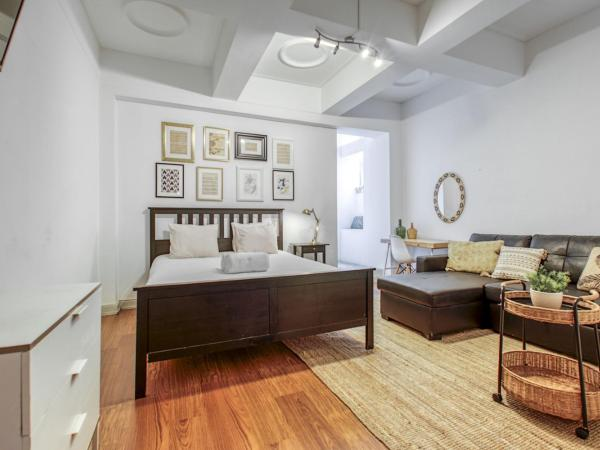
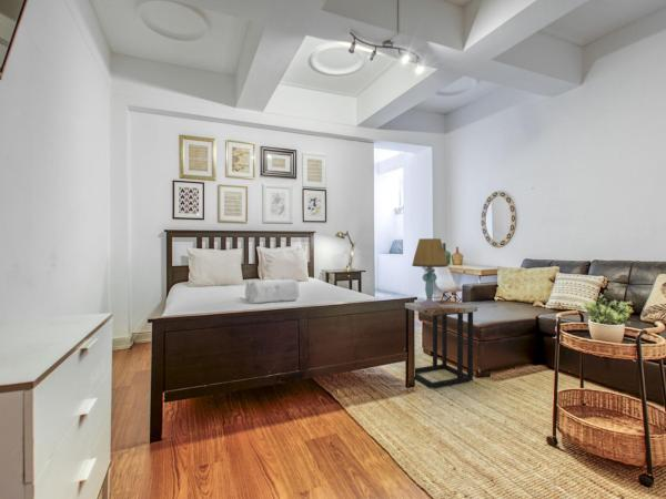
+ side table [404,299,478,389]
+ table lamp [411,237,448,307]
